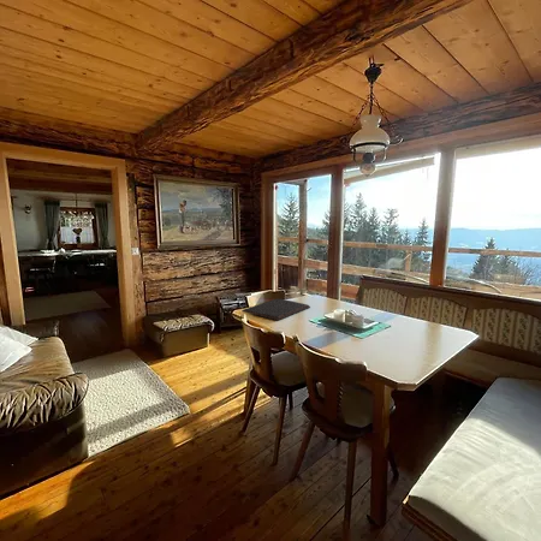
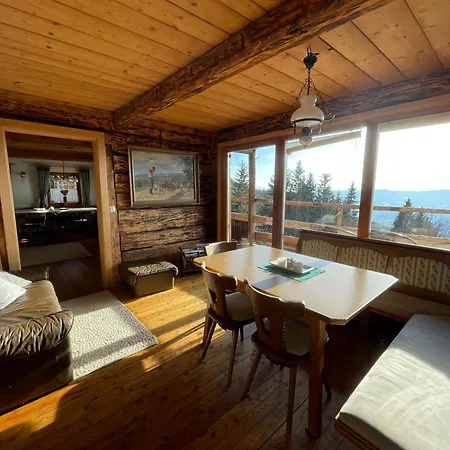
- cutting board [240,298,311,321]
